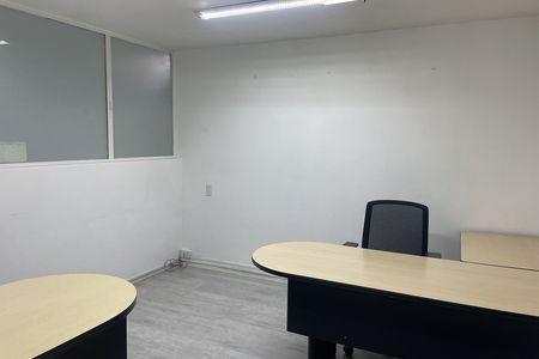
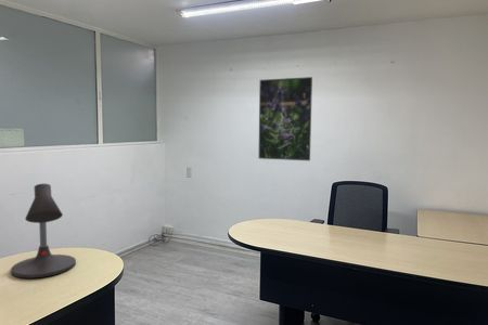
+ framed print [257,76,313,161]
+ desk lamp [10,183,77,280]
